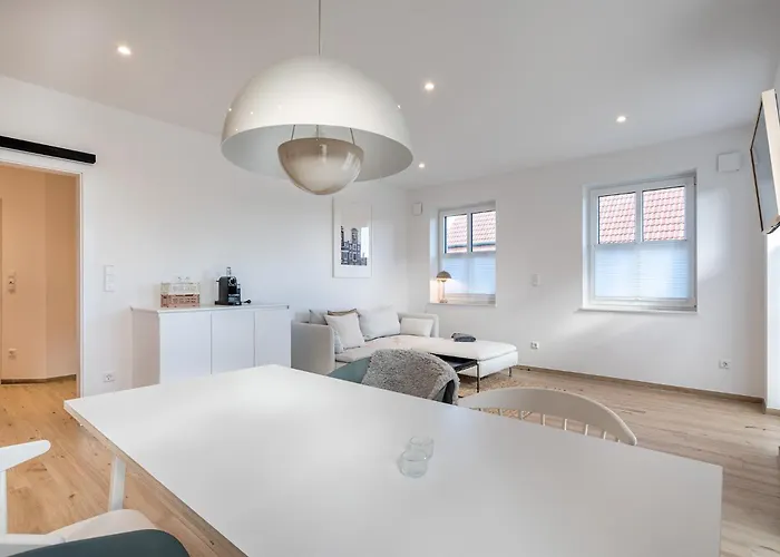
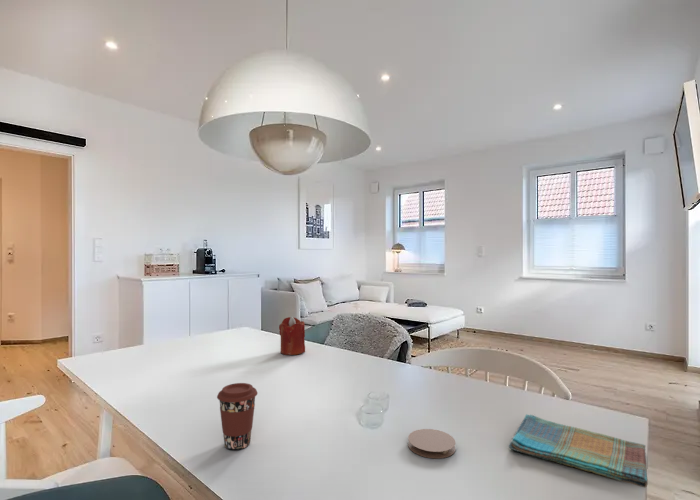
+ candle [278,315,306,356]
+ coaster [407,428,456,459]
+ coffee cup [216,382,259,451]
+ dish towel [508,413,649,488]
